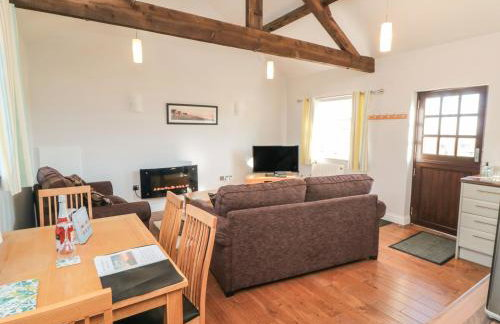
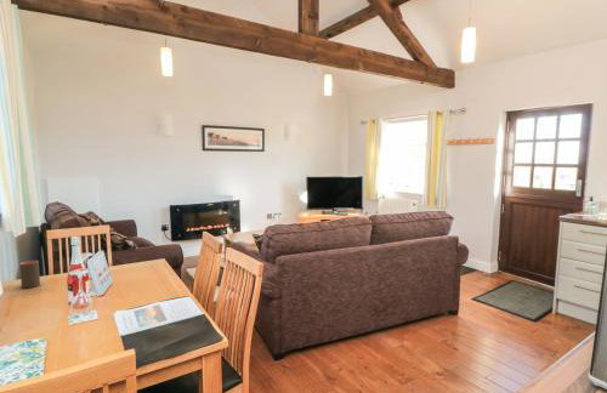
+ cup [18,260,41,289]
